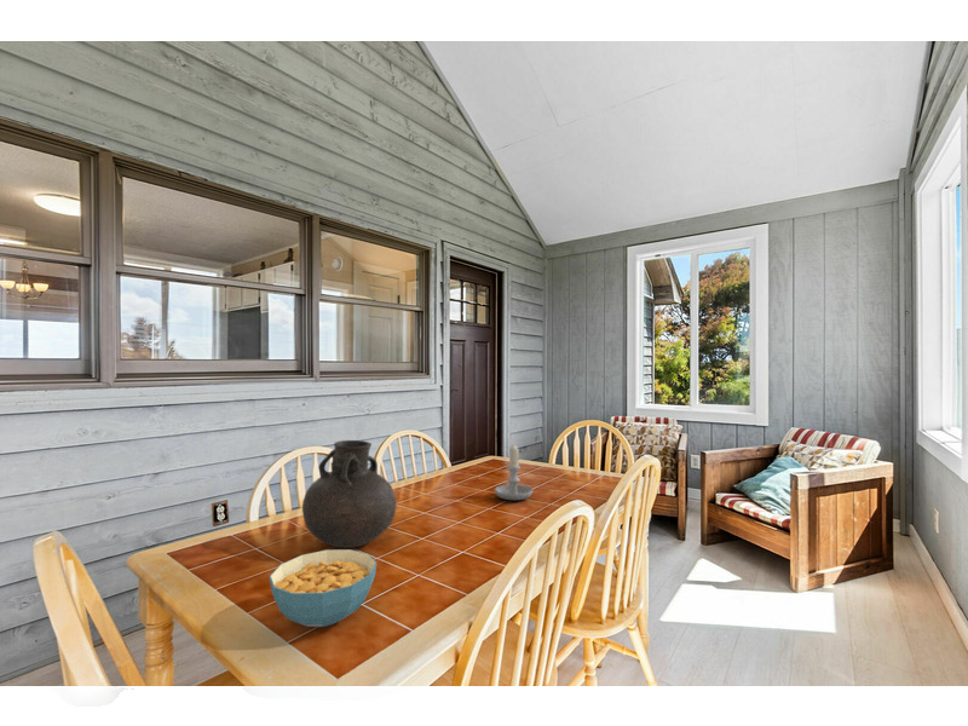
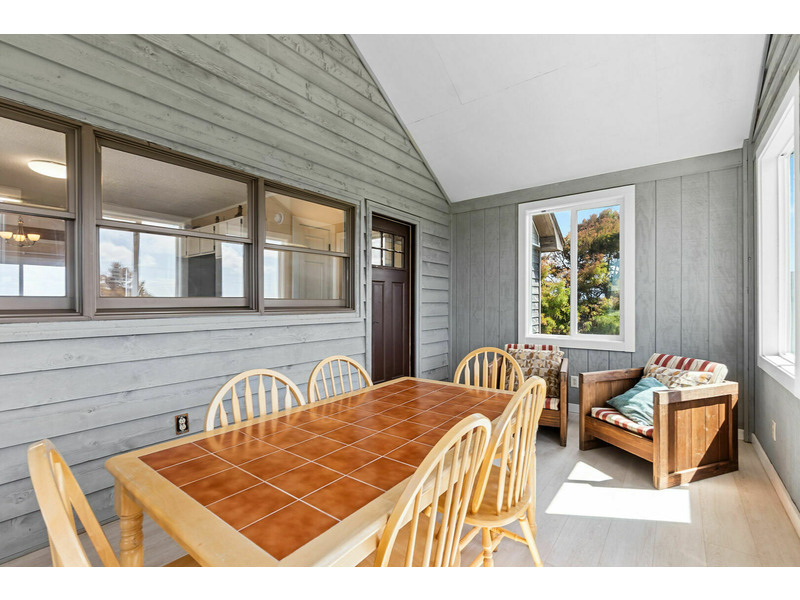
- cereal bowl [269,548,378,628]
- vase [301,439,398,549]
- candle [494,443,534,501]
